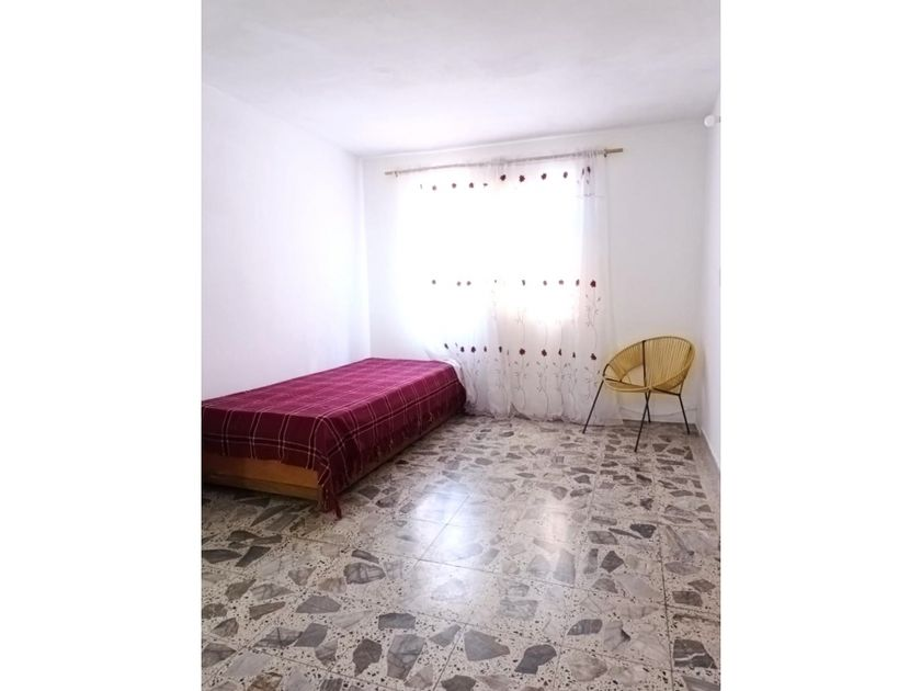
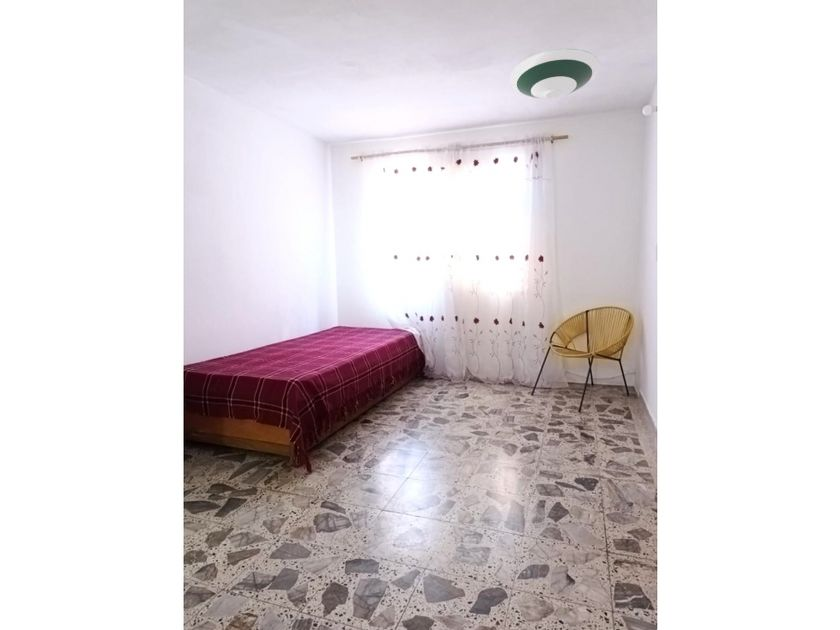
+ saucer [509,48,600,100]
